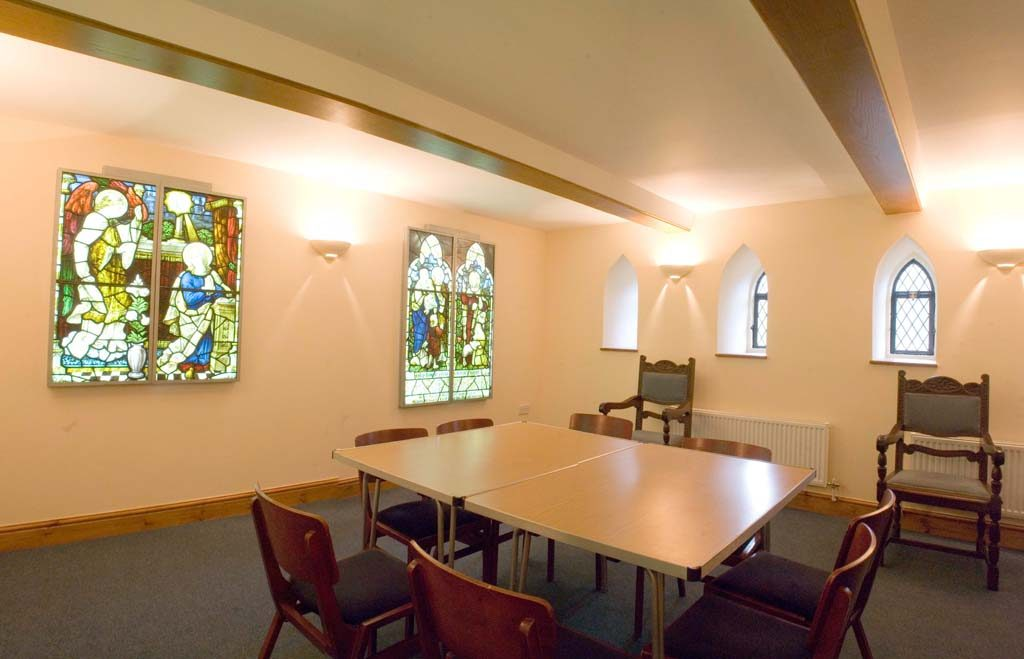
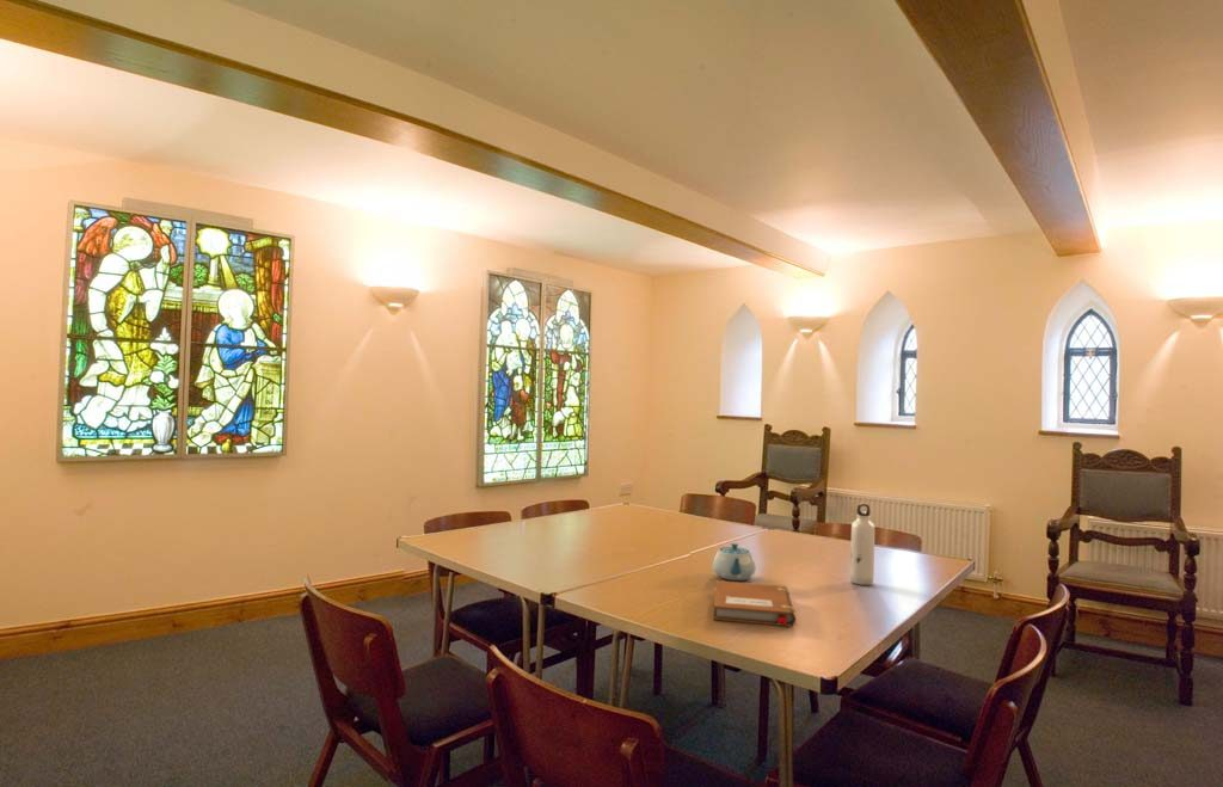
+ chinaware [712,542,757,582]
+ water bottle [849,503,875,586]
+ notebook [712,579,797,627]
